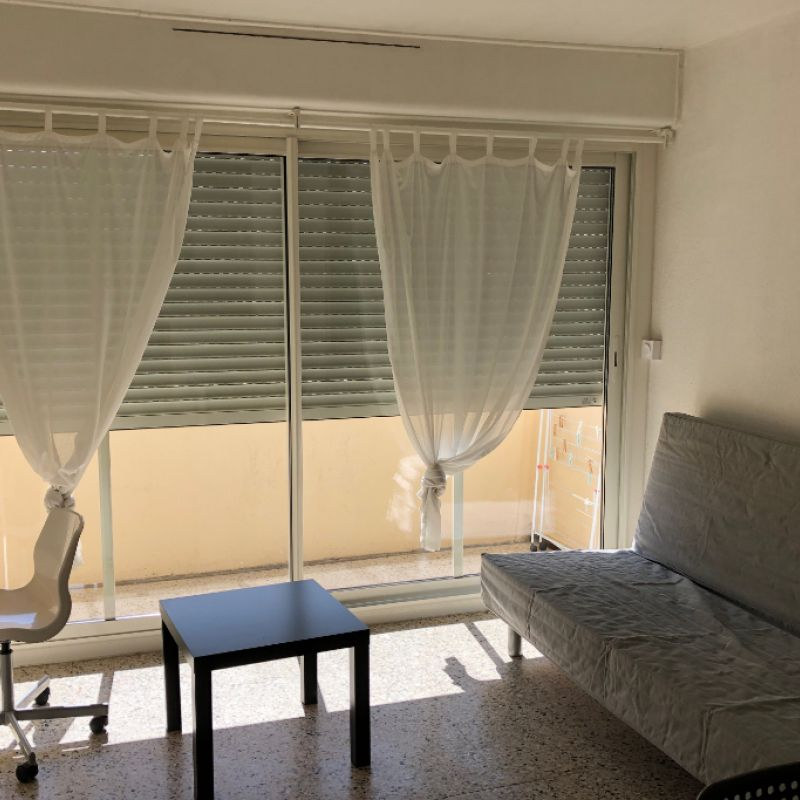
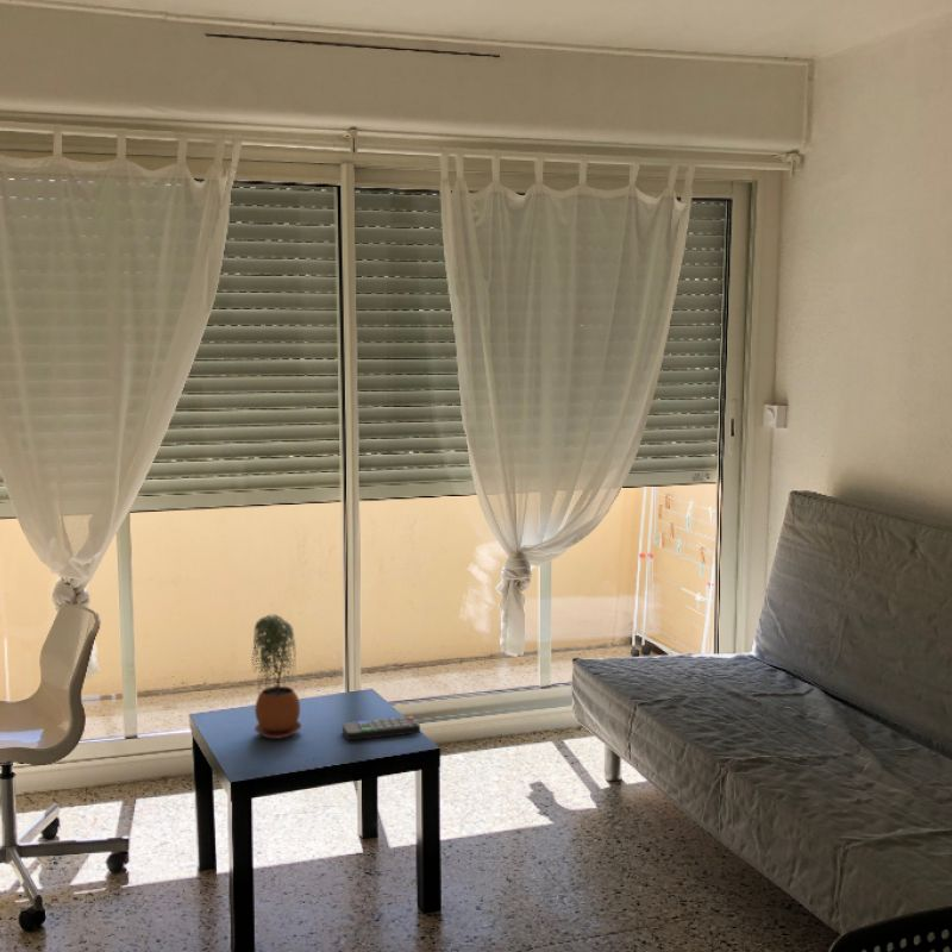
+ remote control [342,715,421,741]
+ potted plant [251,613,302,740]
